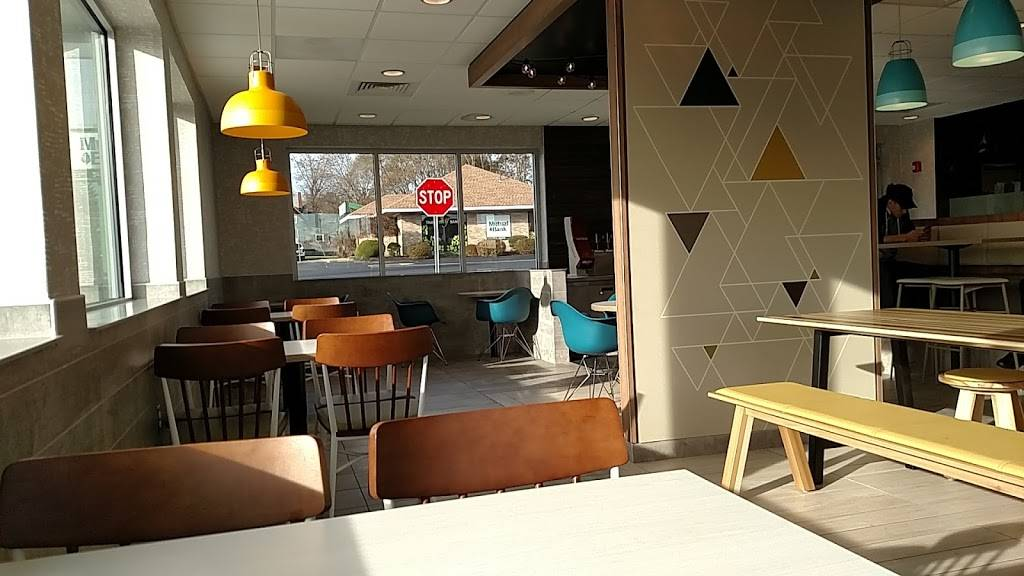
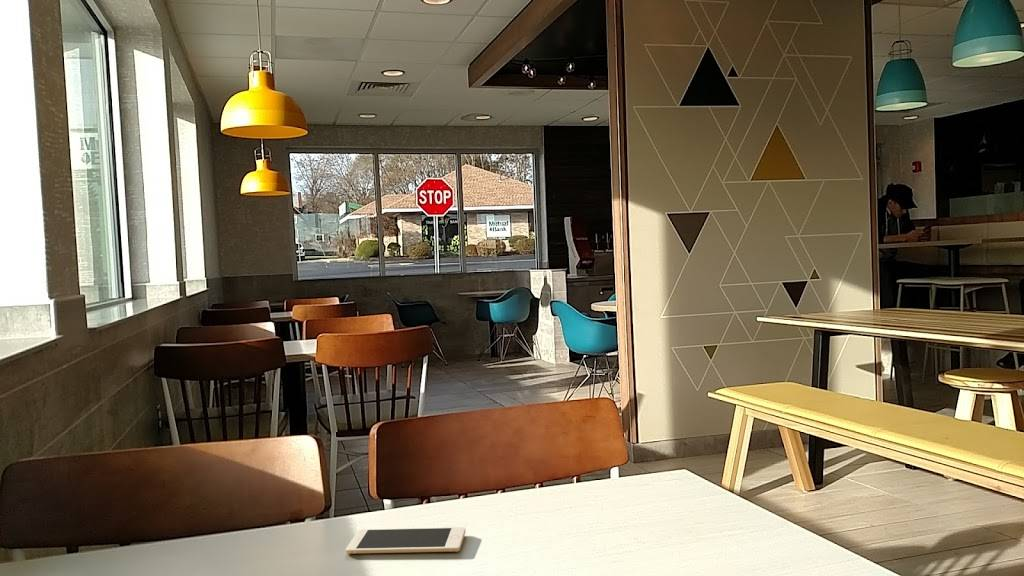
+ cell phone [345,526,467,555]
